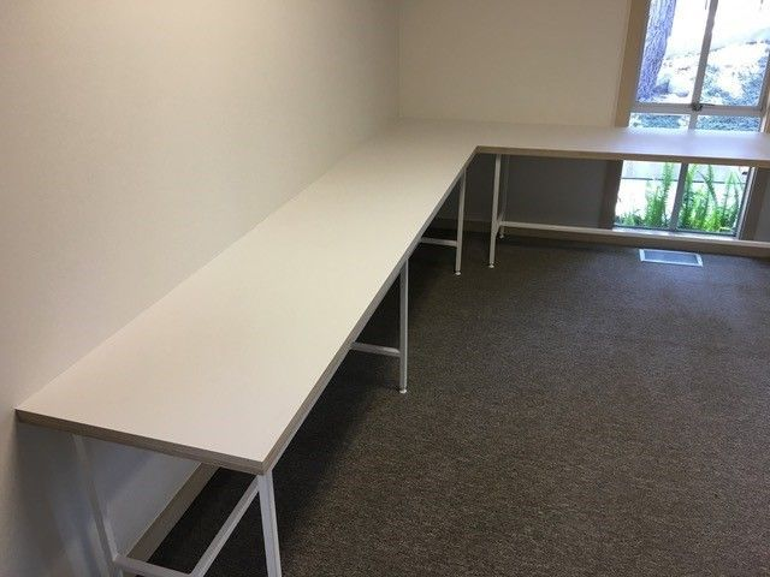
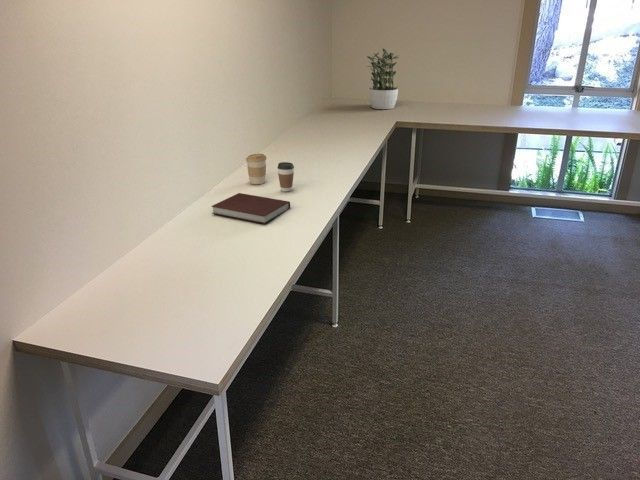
+ notebook [210,192,291,225]
+ potted plant [366,47,400,110]
+ coffee cup [276,161,295,193]
+ coffee cup [245,153,268,185]
